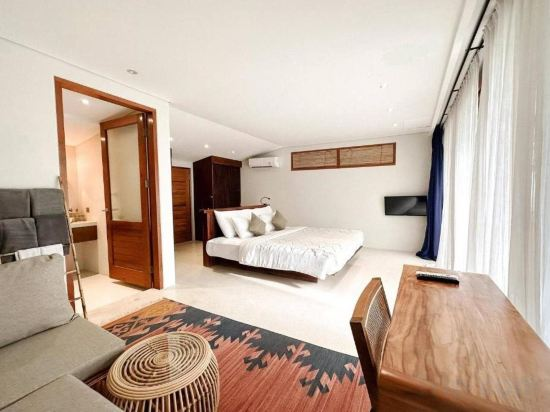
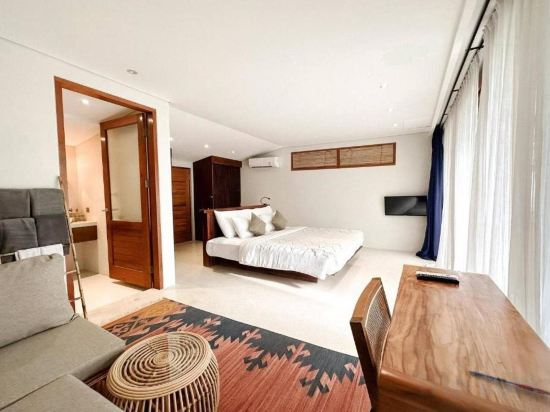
+ pen [468,369,550,396]
